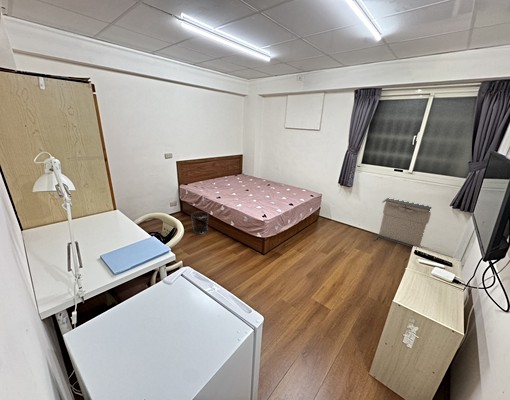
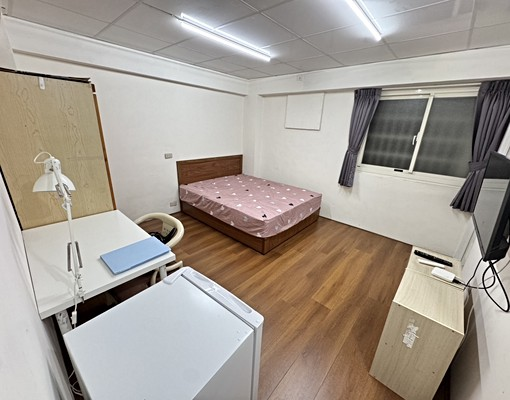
- waste bin [190,211,210,235]
- laundry hamper [372,197,433,248]
